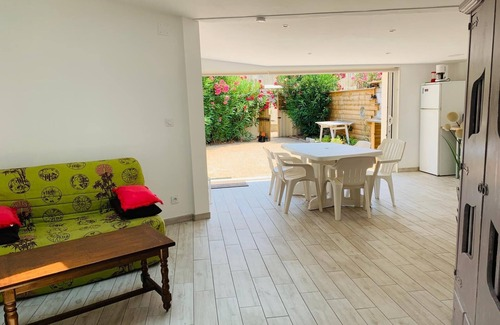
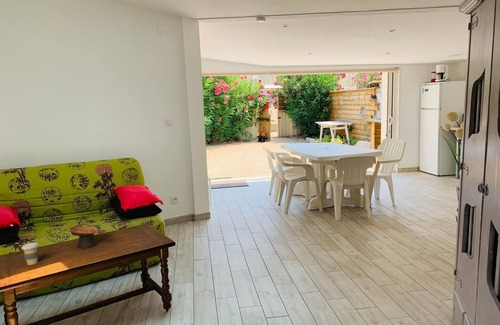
+ coffee cup [21,242,40,266]
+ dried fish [68,224,107,249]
